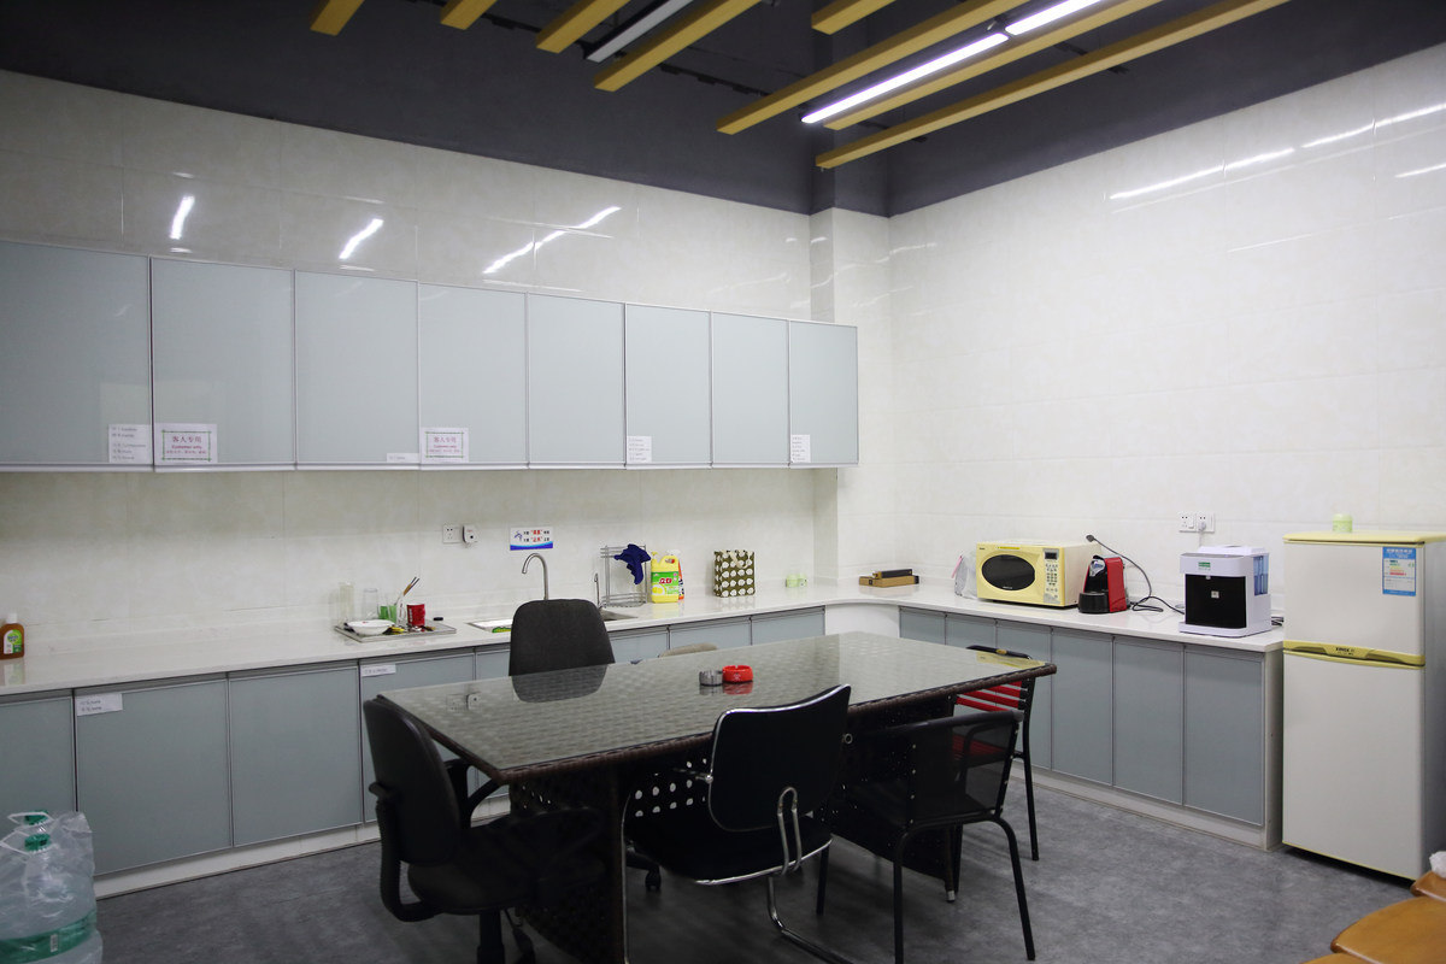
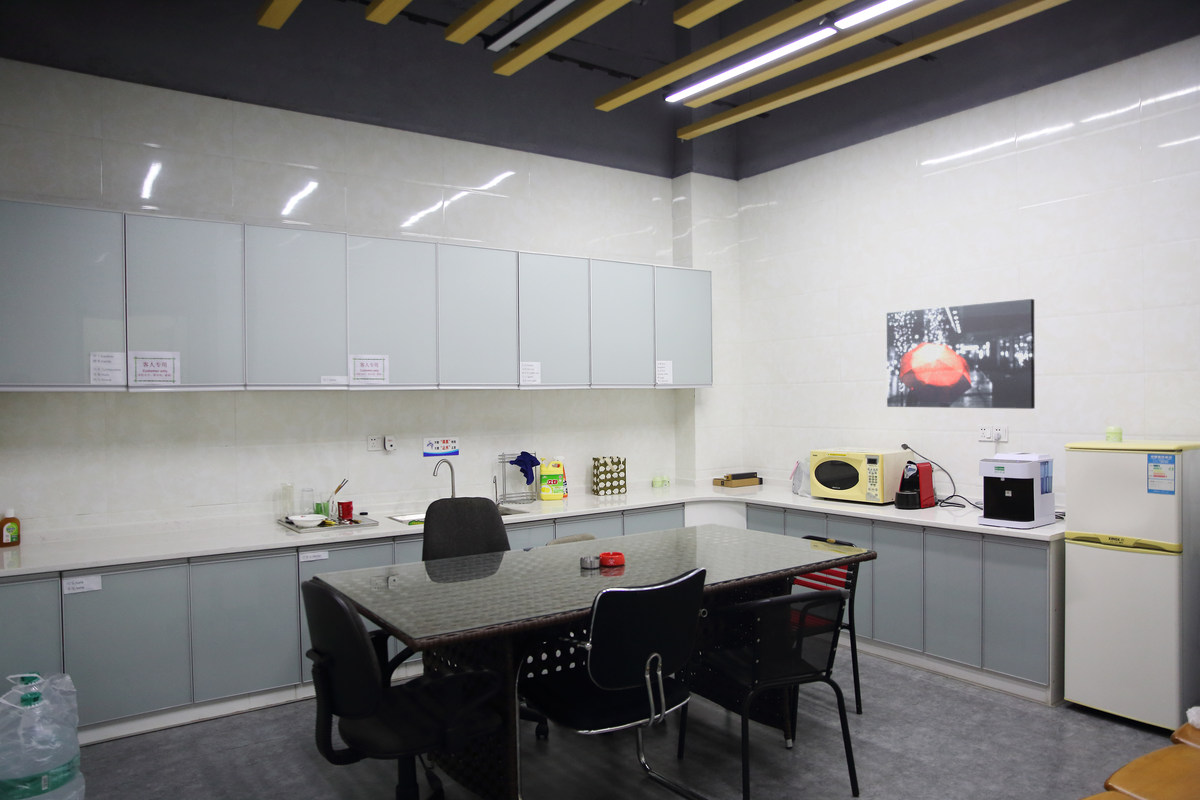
+ wall art [886,298,1036,410]
